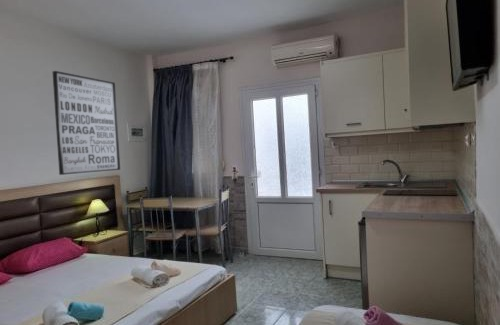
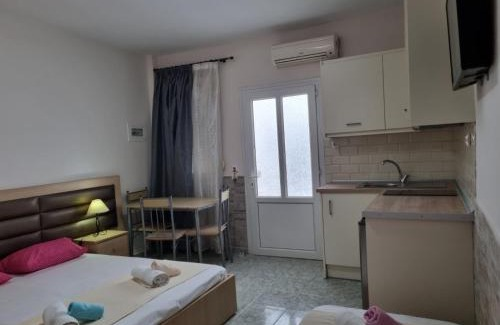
- wall art [51,70,121,176]
